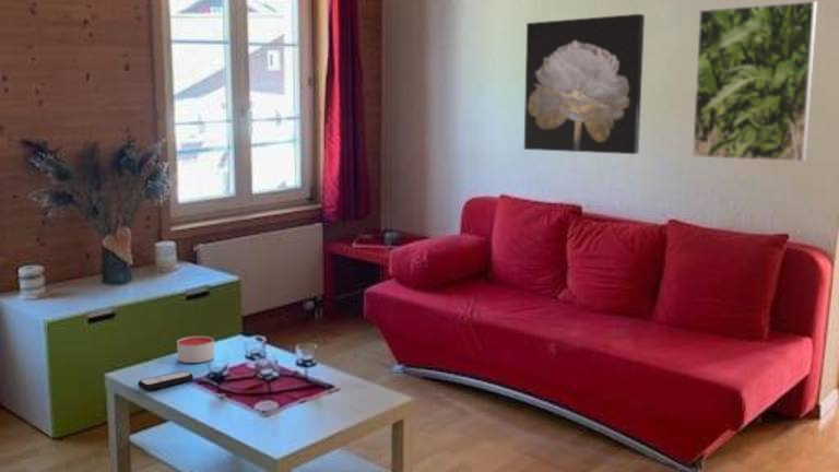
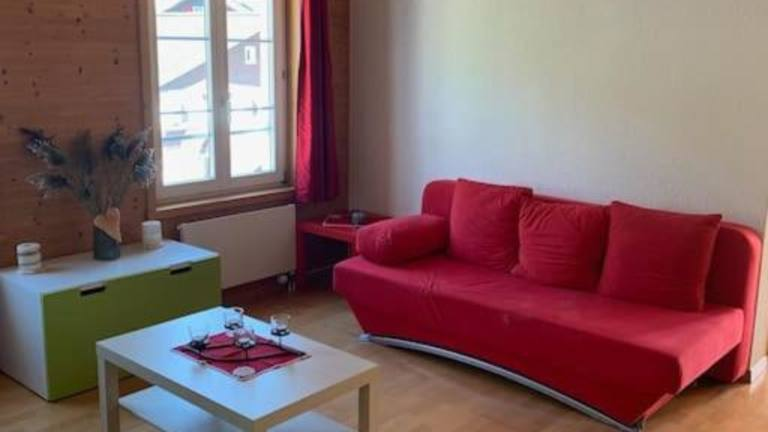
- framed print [692,0,818,163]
- remote control [137,370,194,391]
- wall art [523,13,646,155]
- candle [176,335,215,364]
